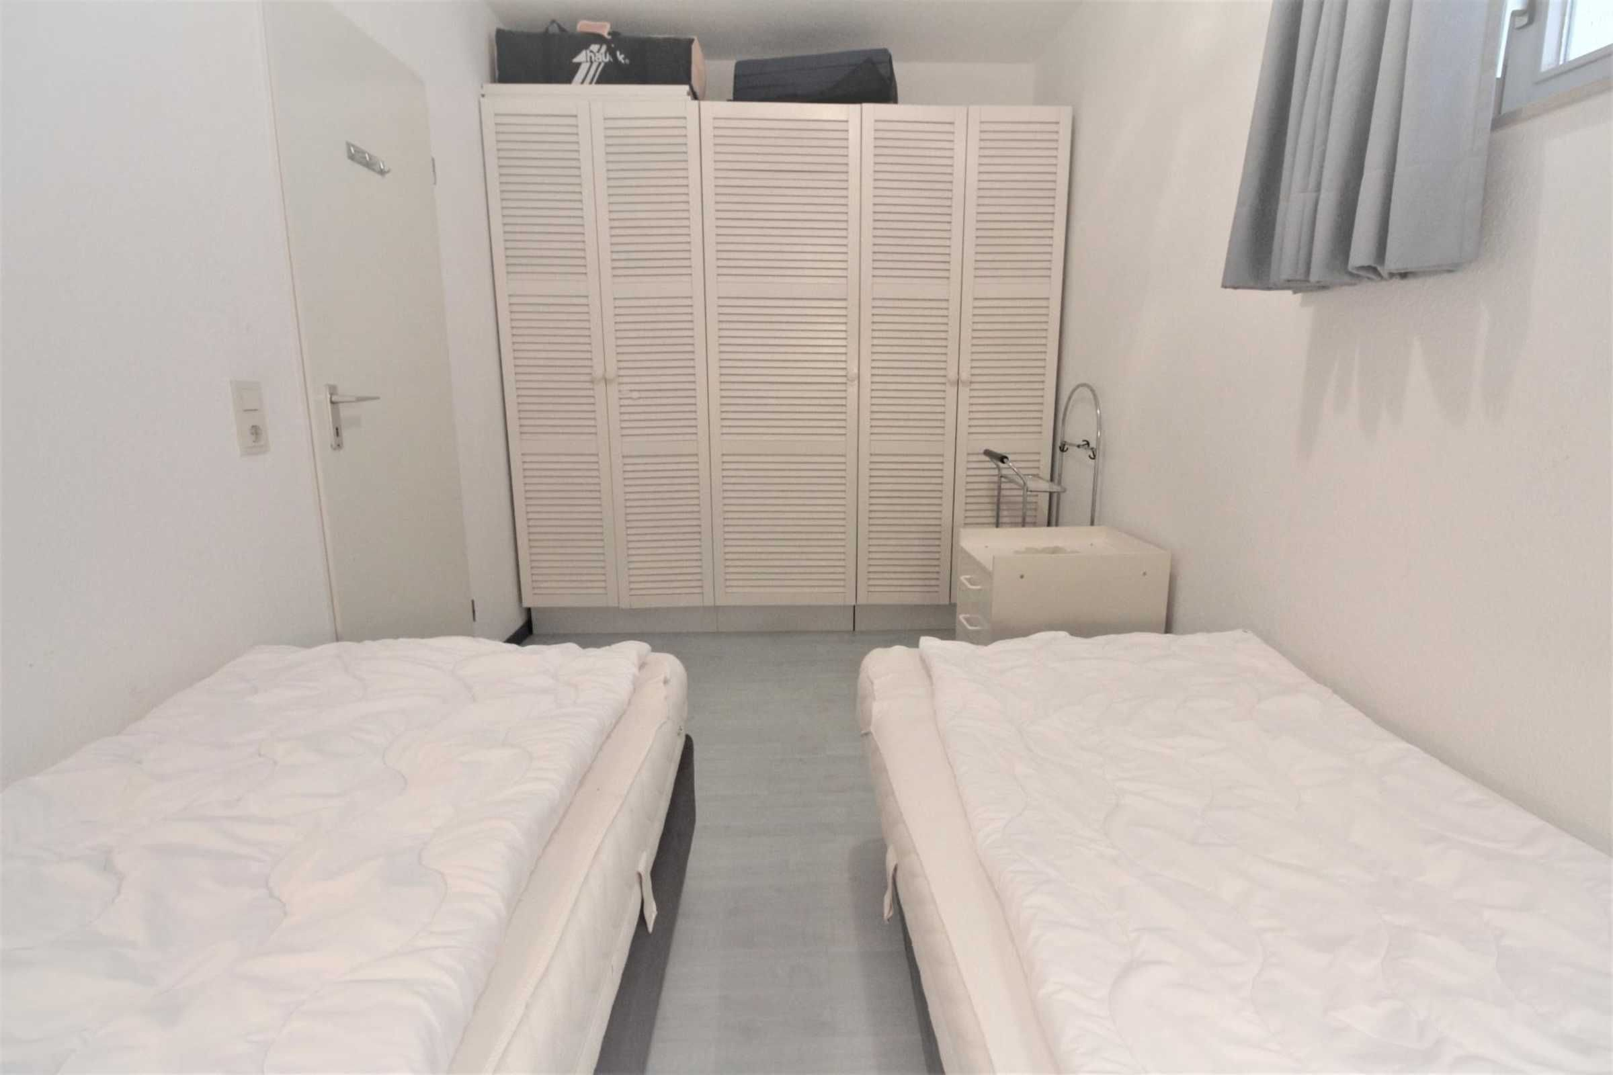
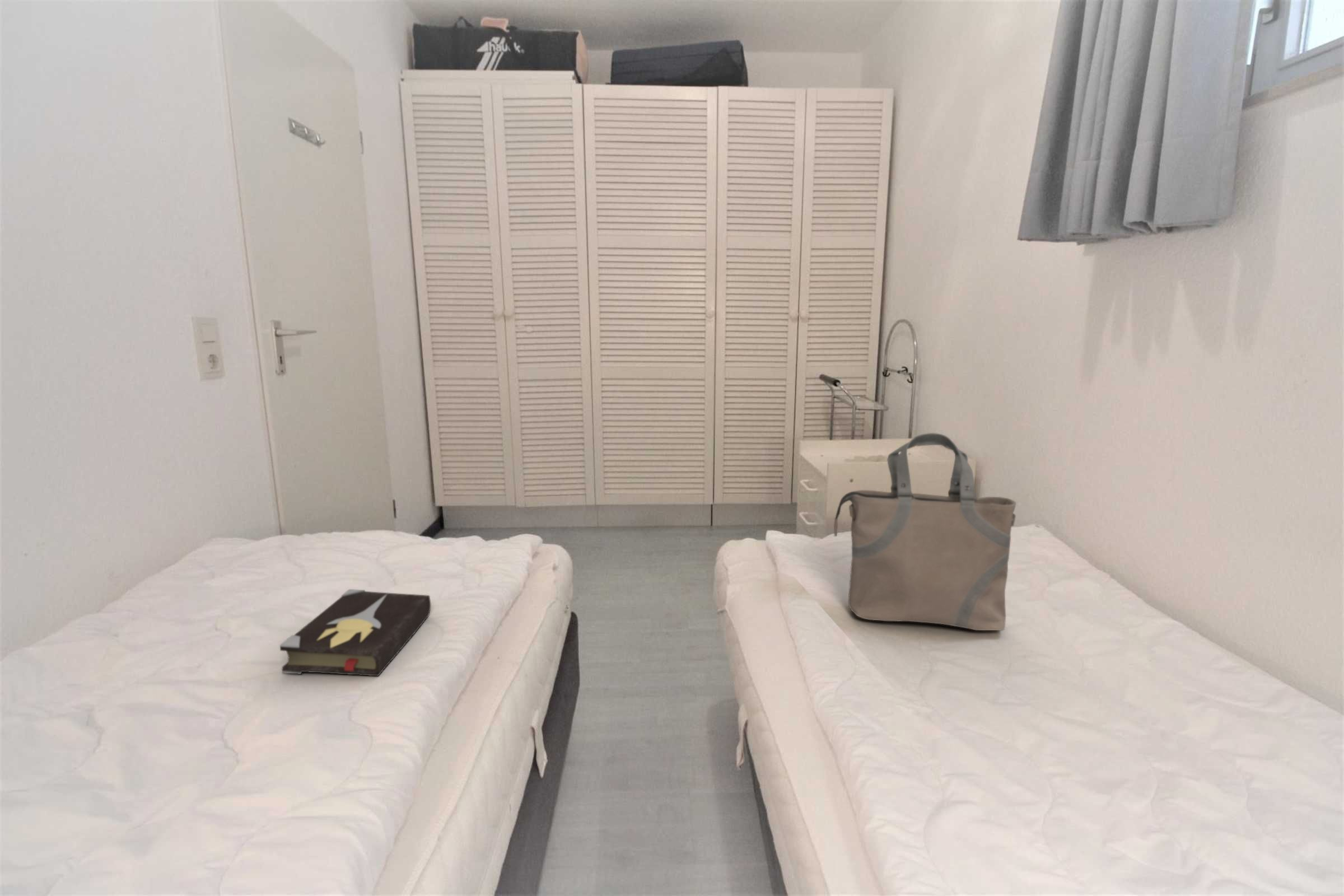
+ hardback book [279,589,431,676]
+ tote bag [833,432,1017,631]
